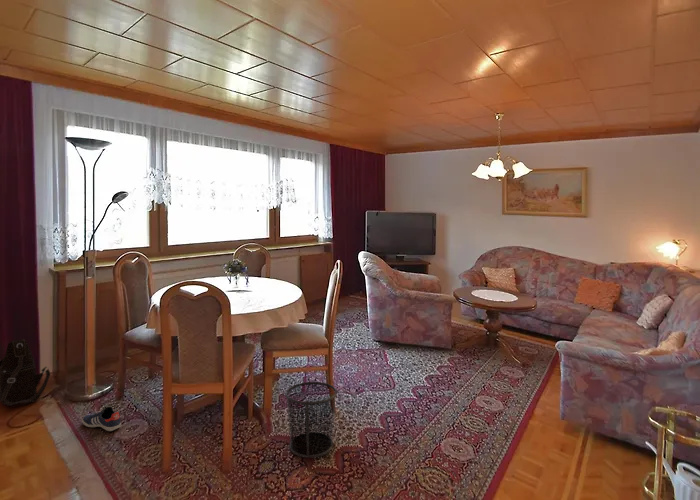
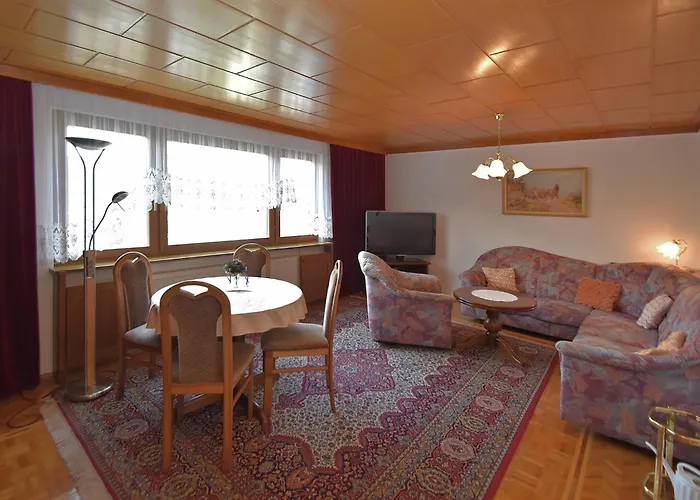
- sneaker [82,406,122,432]
- shoulder bag [0,338,51,407]
- waste bin [284,381,338,459]
